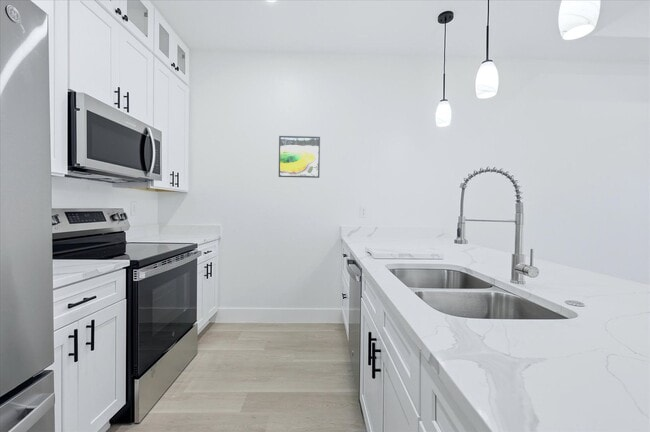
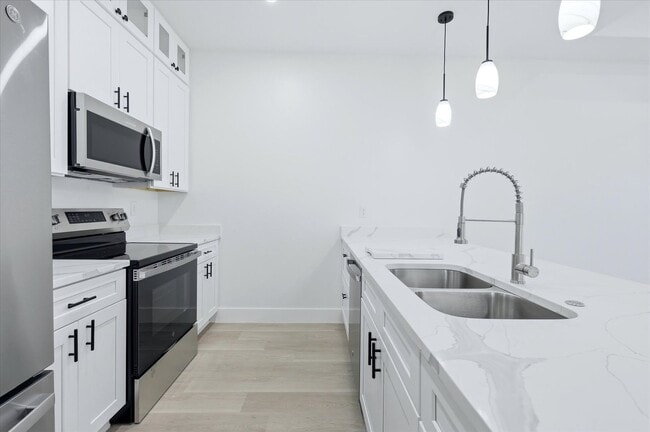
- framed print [278,135,321,179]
